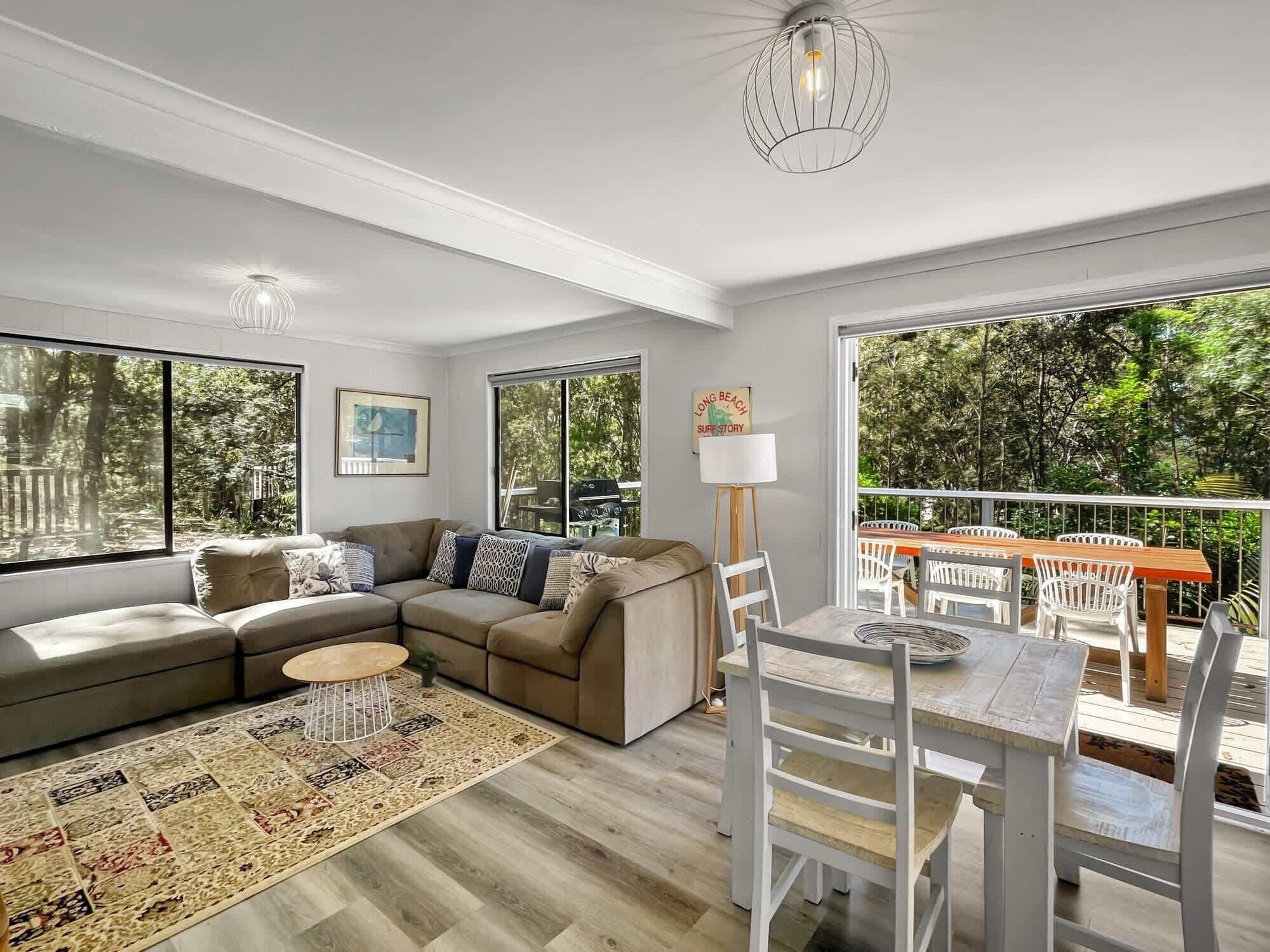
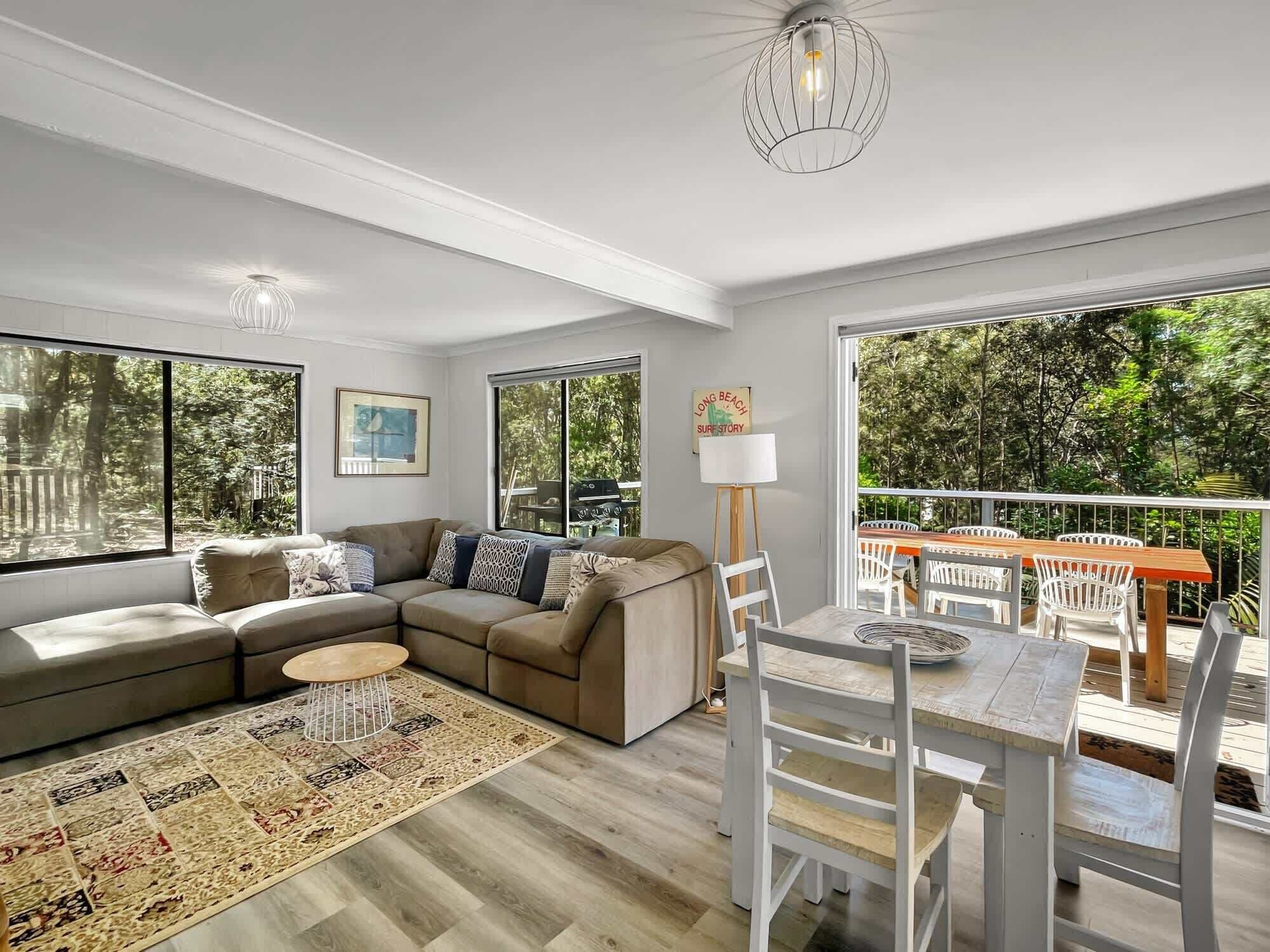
- potted plant [406,640,456,687]
